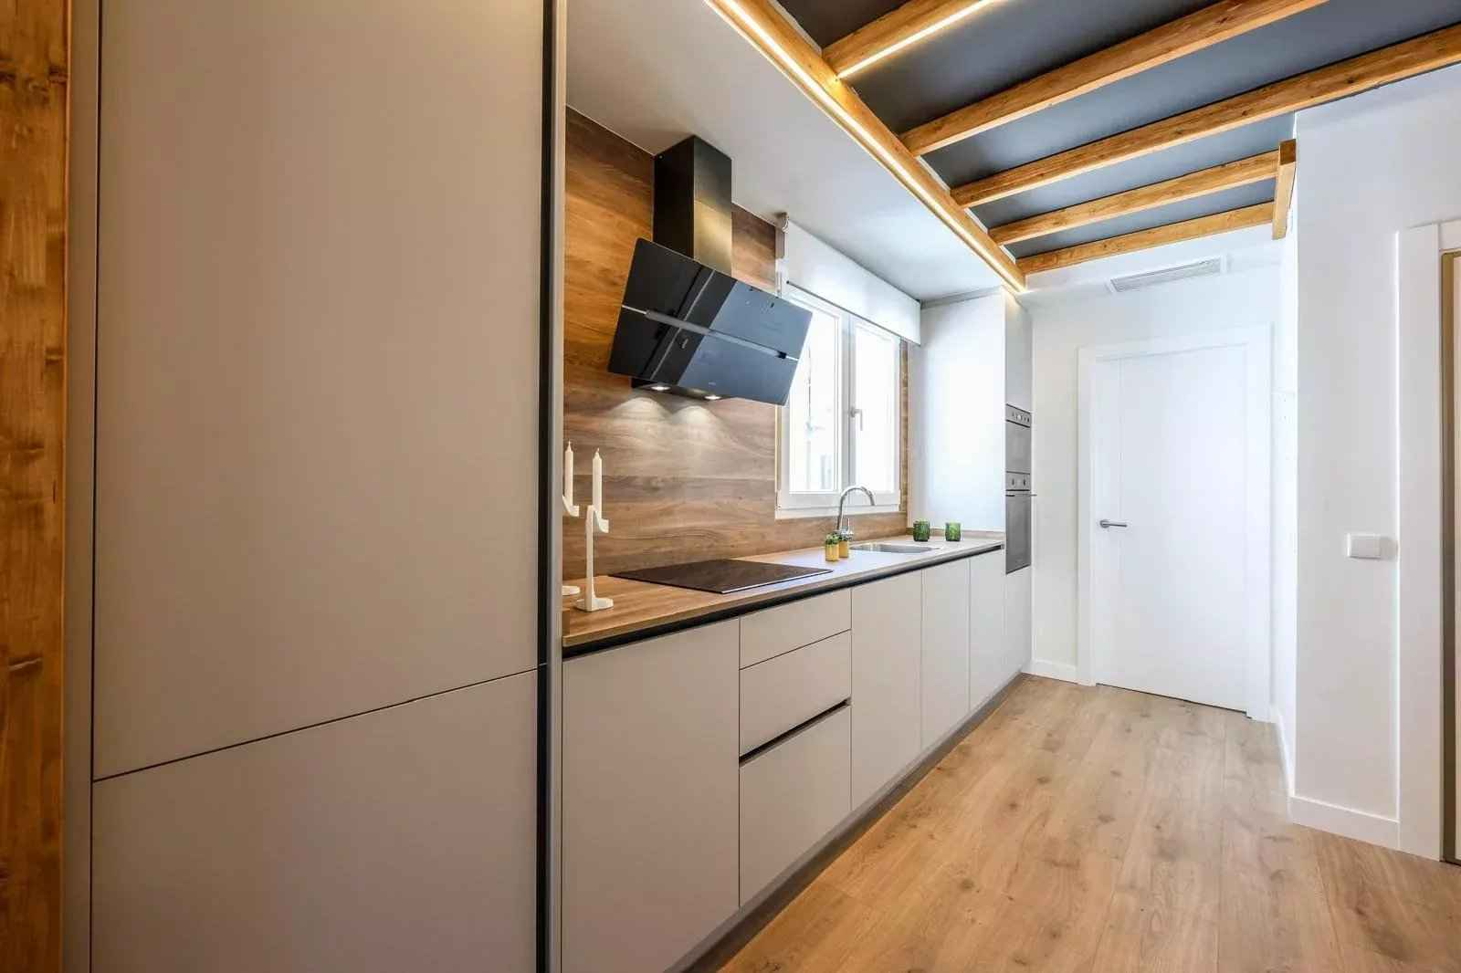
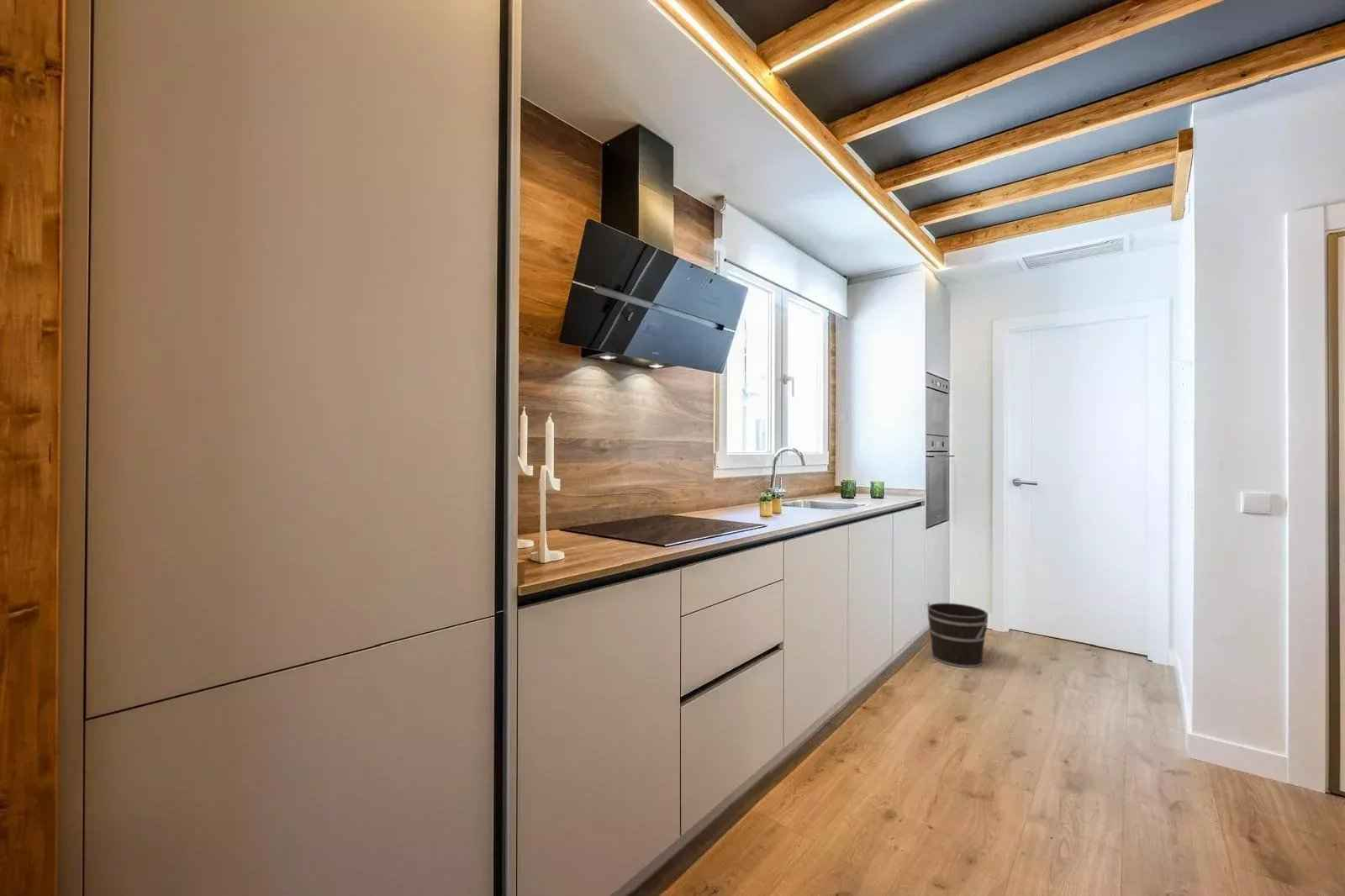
+ bucket [925,602,989,668]
